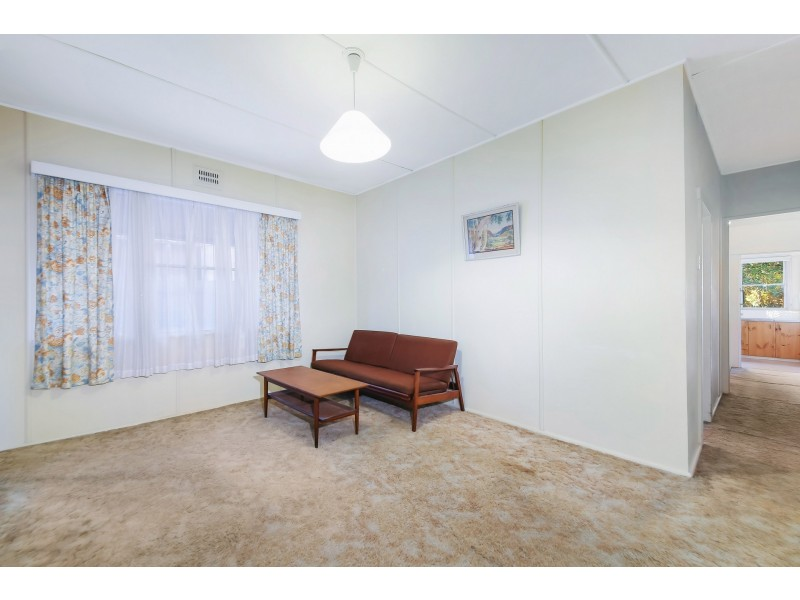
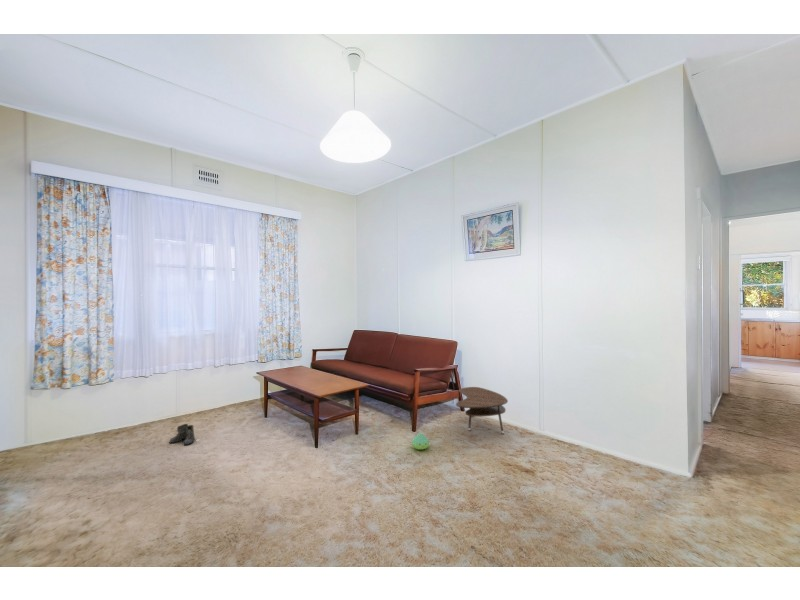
+ plush toy [411,432,430,450]
+ boots [168,423,196,446]
+ side table [455,386,509,435]
